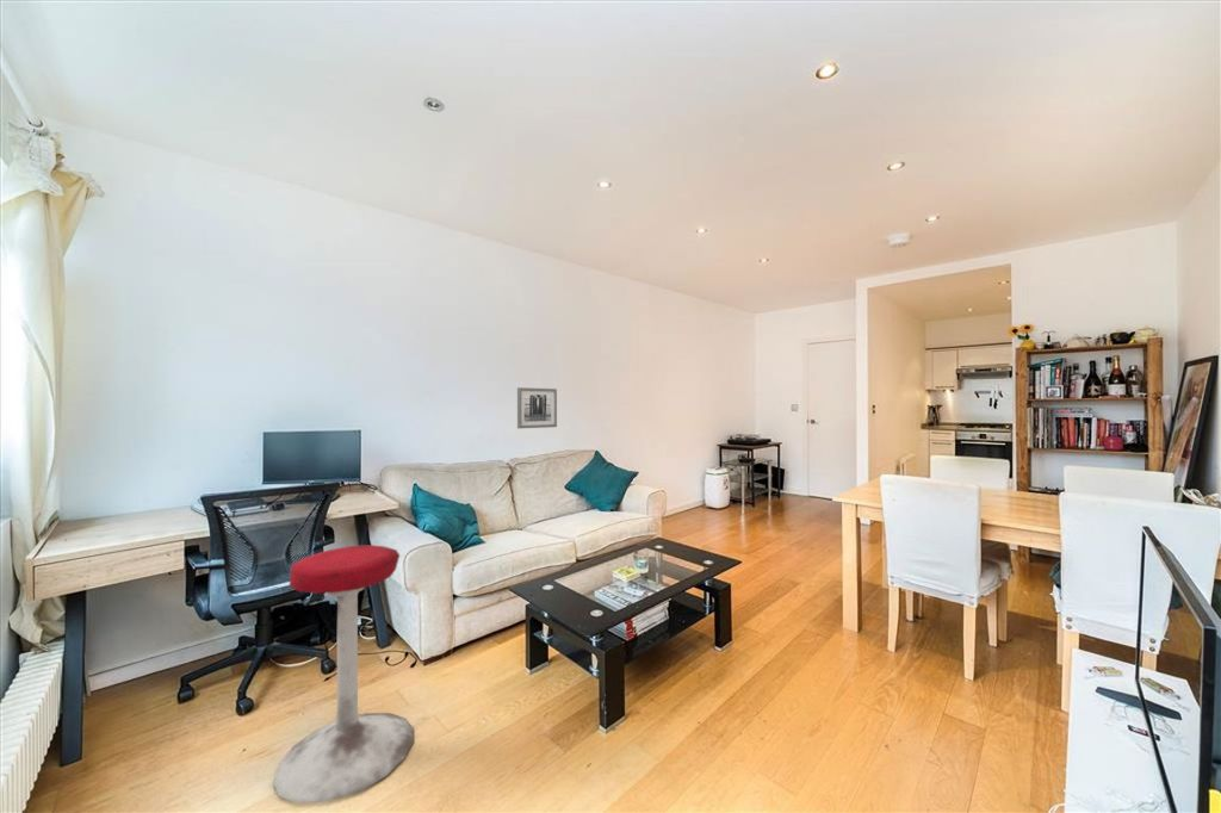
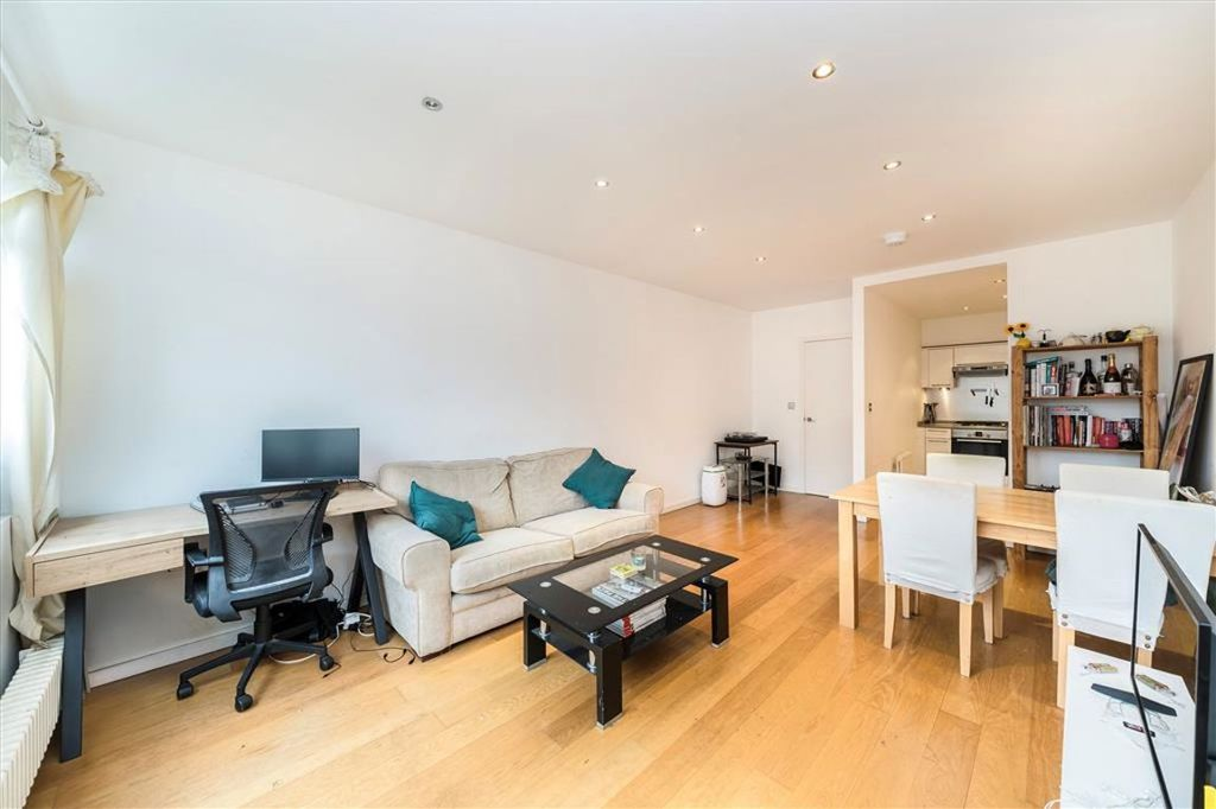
- stool [272,544,415,803]
- wall art [516,386,558,429]
